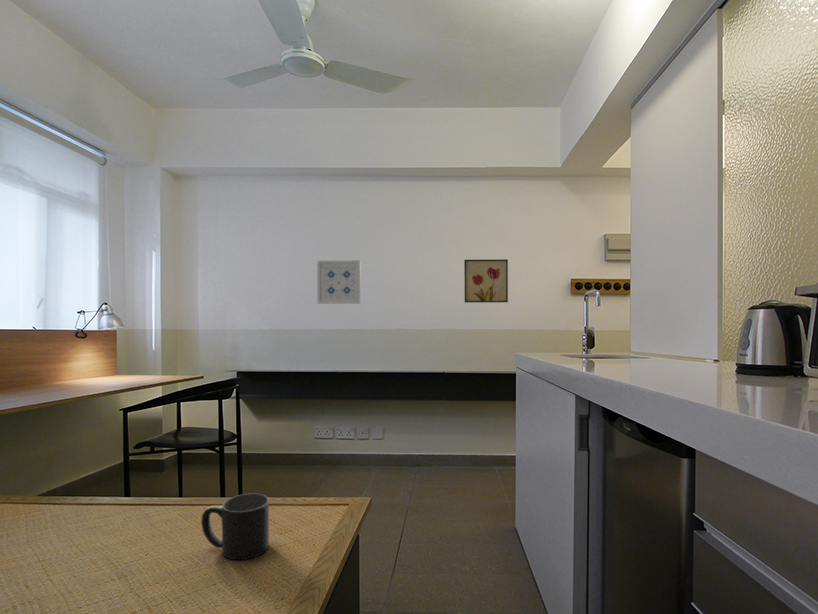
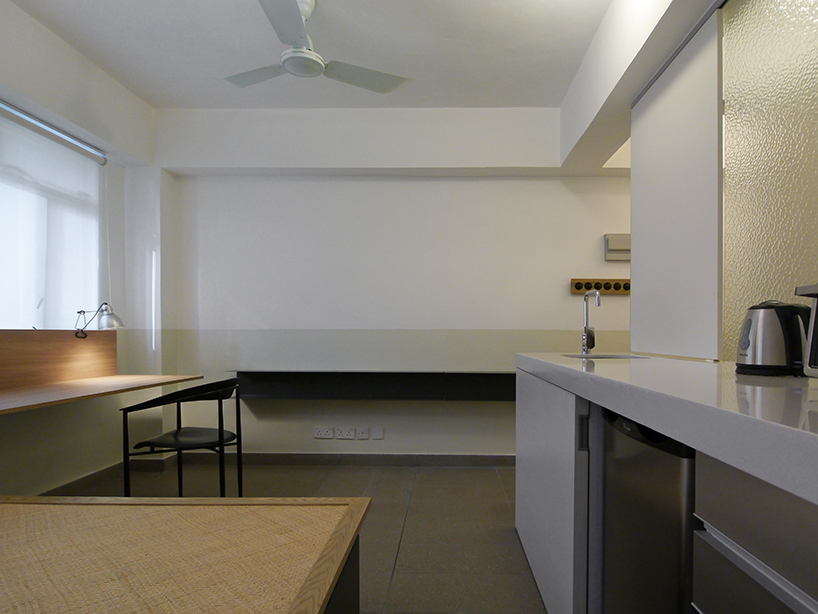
- wall art [316,259,362,305]
- mug [200,492,270,561]
- wall art [463,258,509,304]
